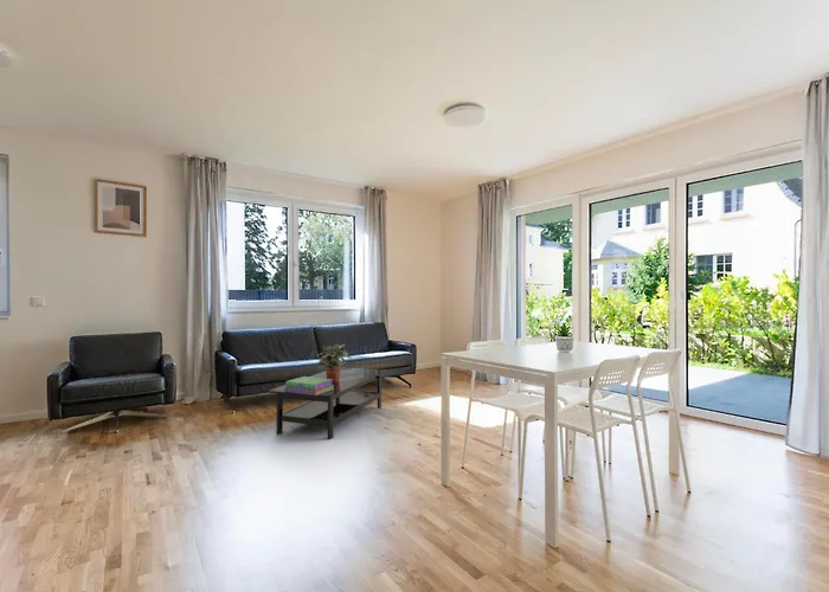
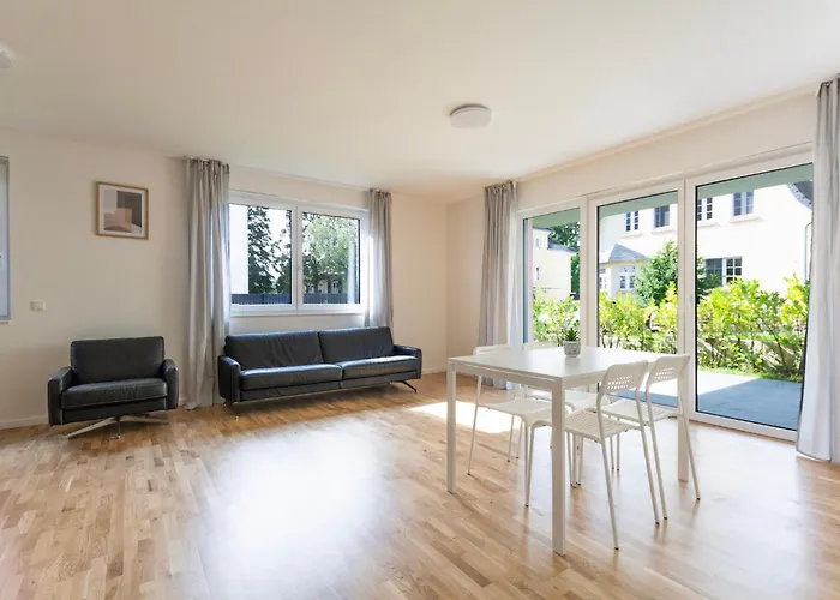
- stack of books [284,375,334,395]
- coffee table [266,366,388,440]
- potted plant [316,342,353,382]
